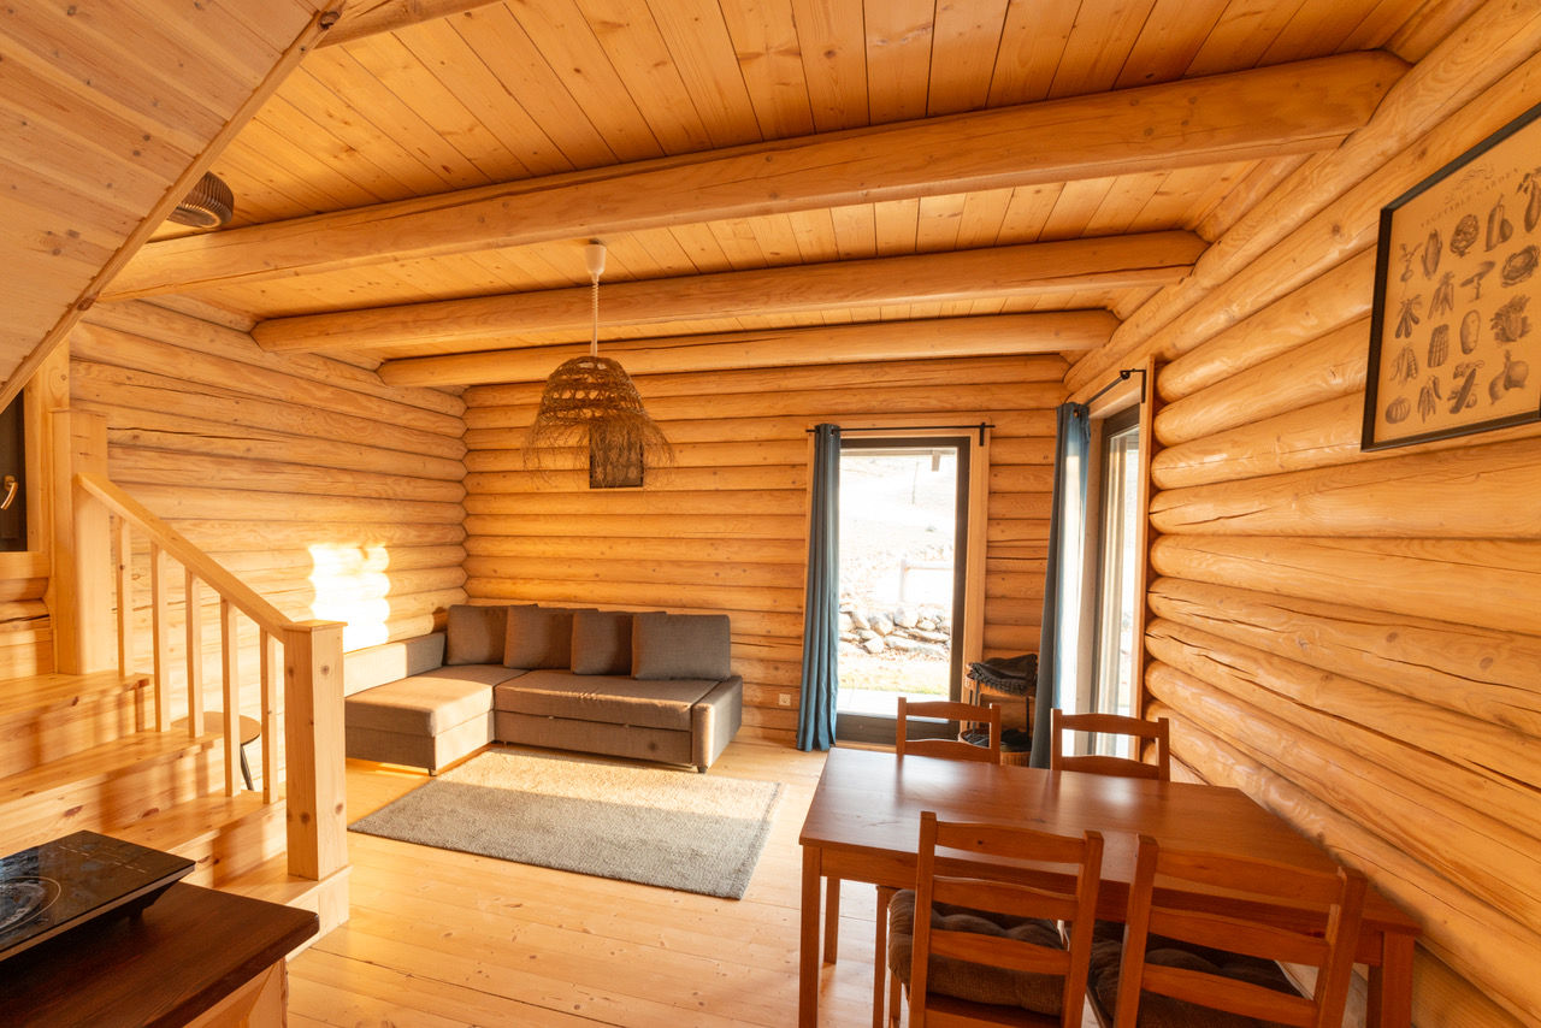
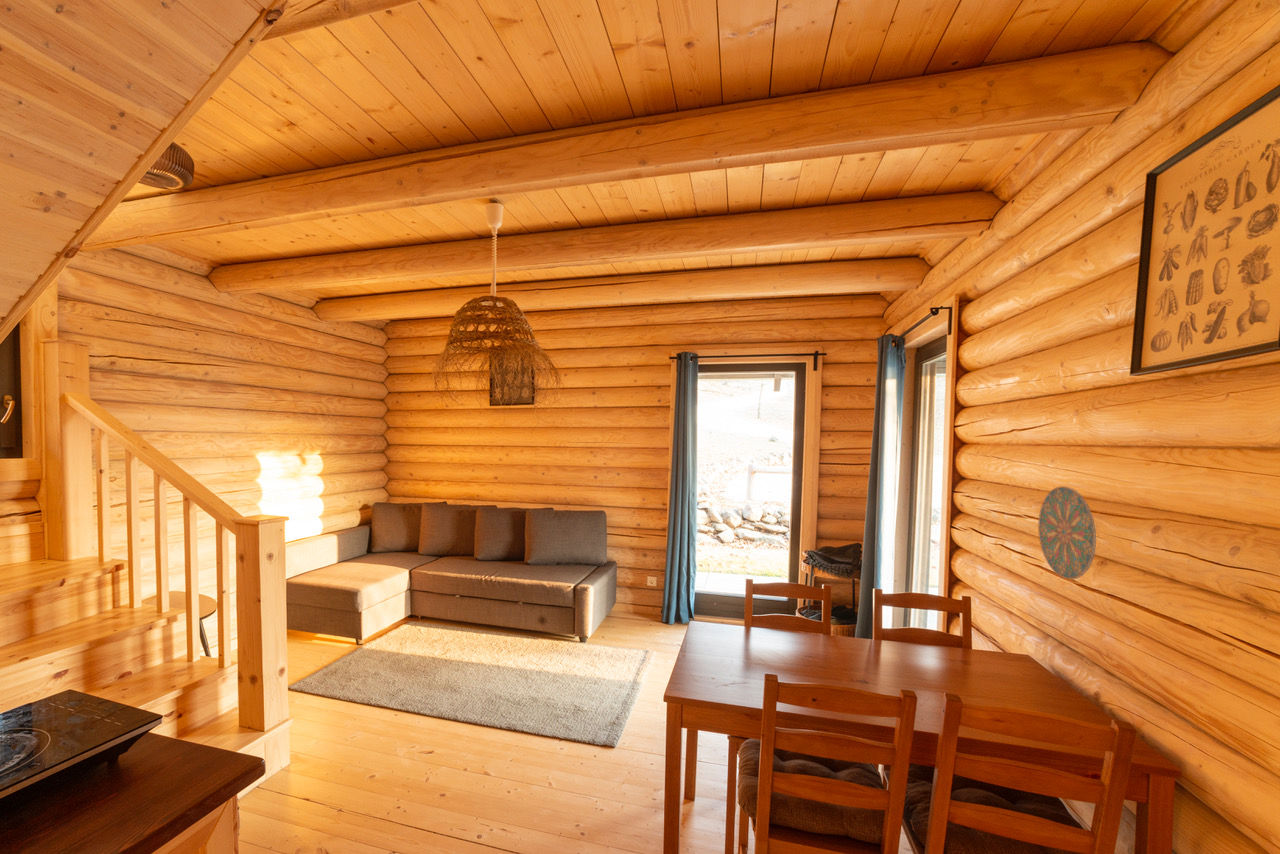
+ decorative plate [1037,485,1097,580]
